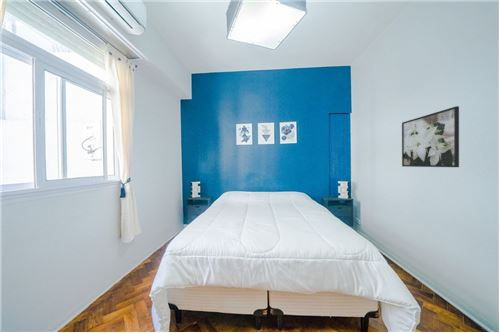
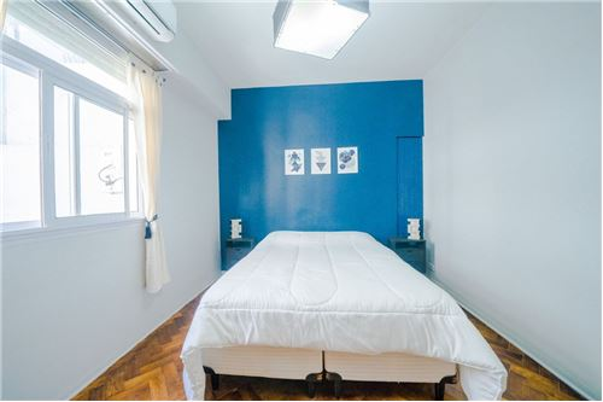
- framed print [401,105,460,168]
